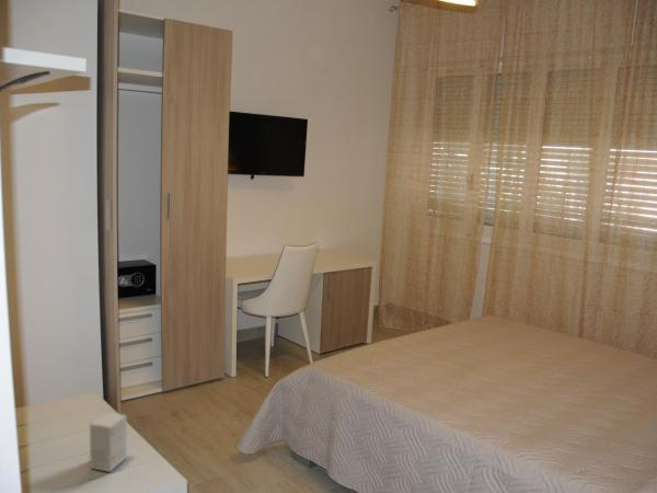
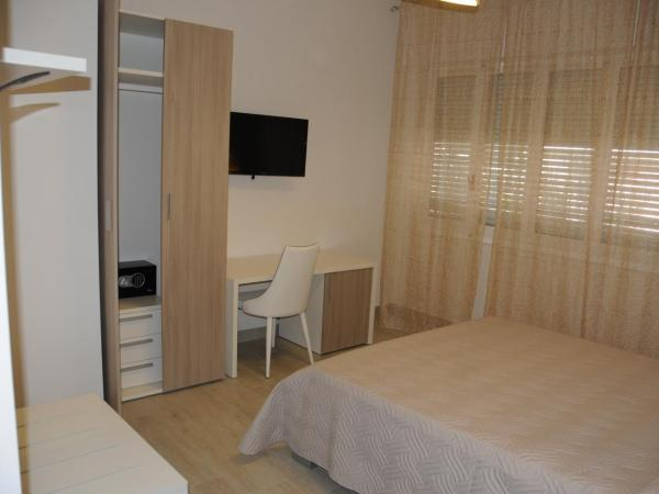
- small box [89,411,128,473]
